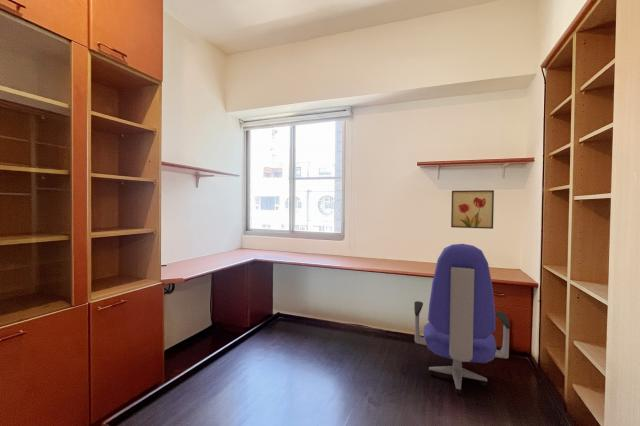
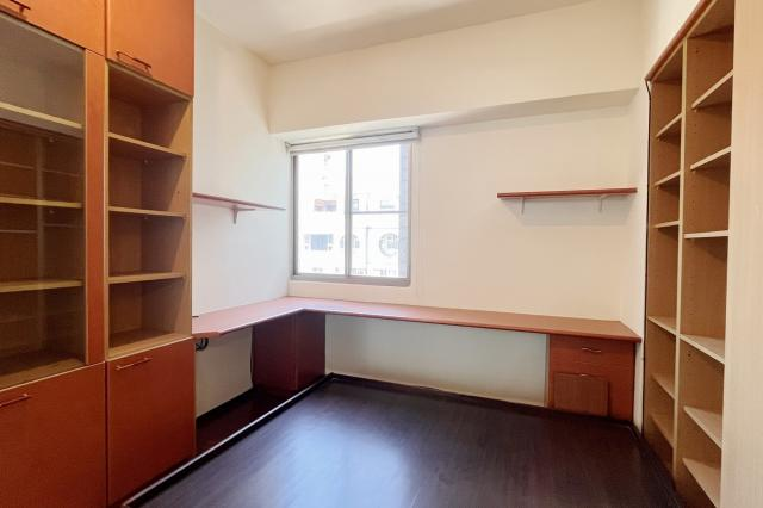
- office chair [413,243,511,395]
- wall art [450,189,495,230]
